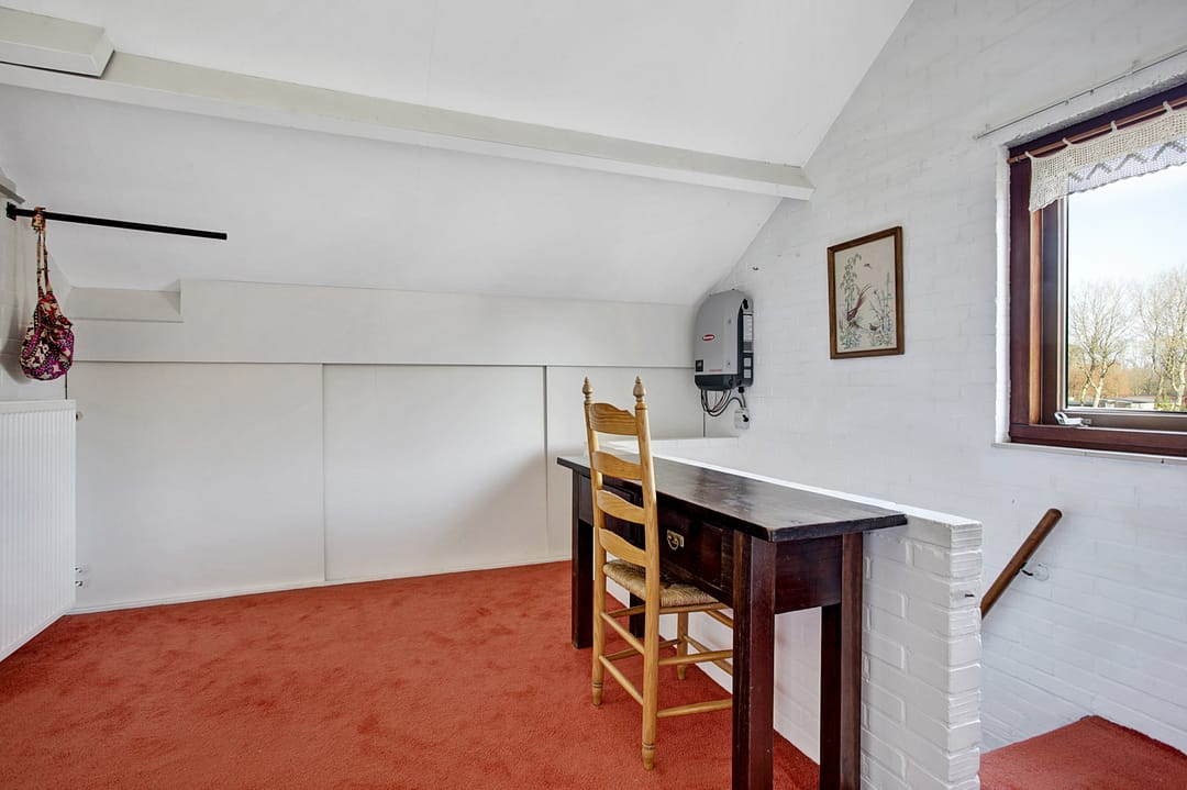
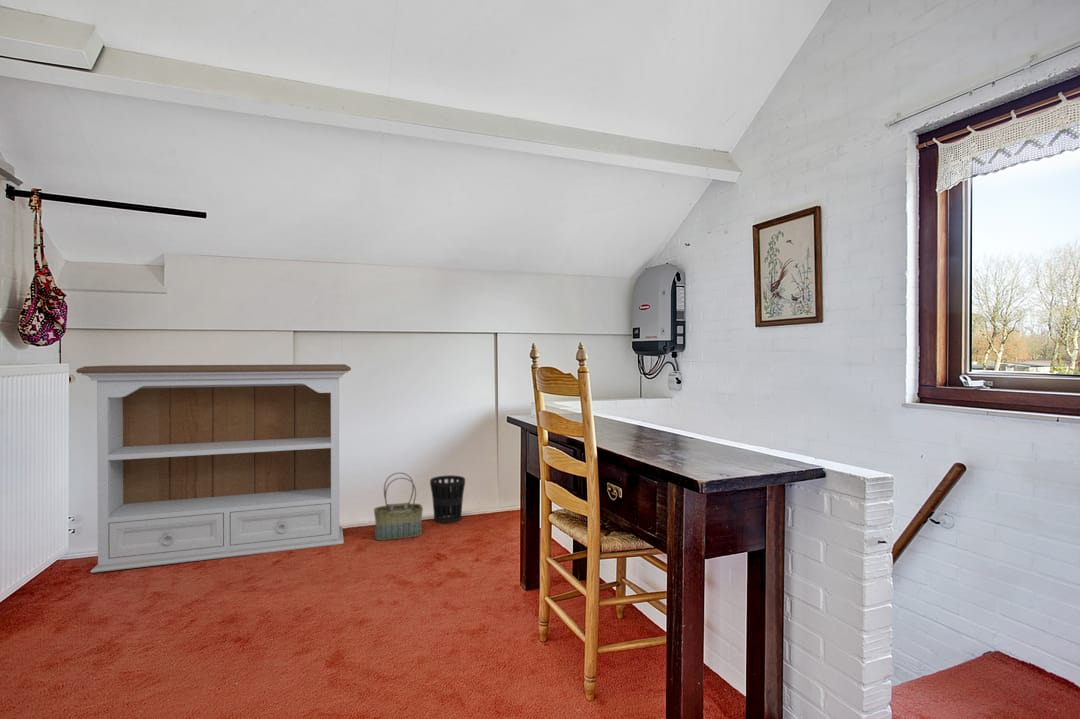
+ wastebasket [429,474,466,525]
+ basket [373,471,424,541]
+ bookshelf [75,363,352,574]
